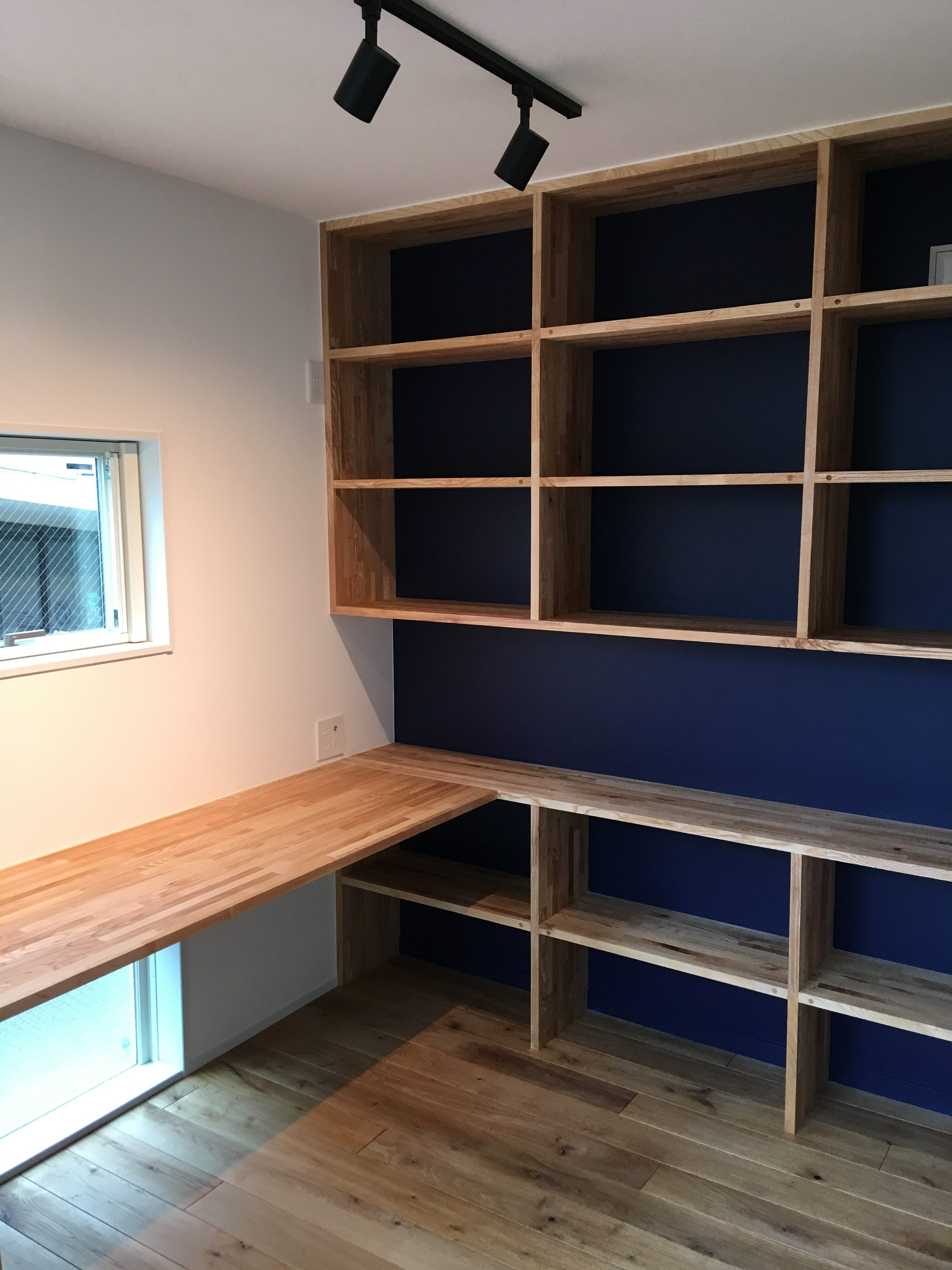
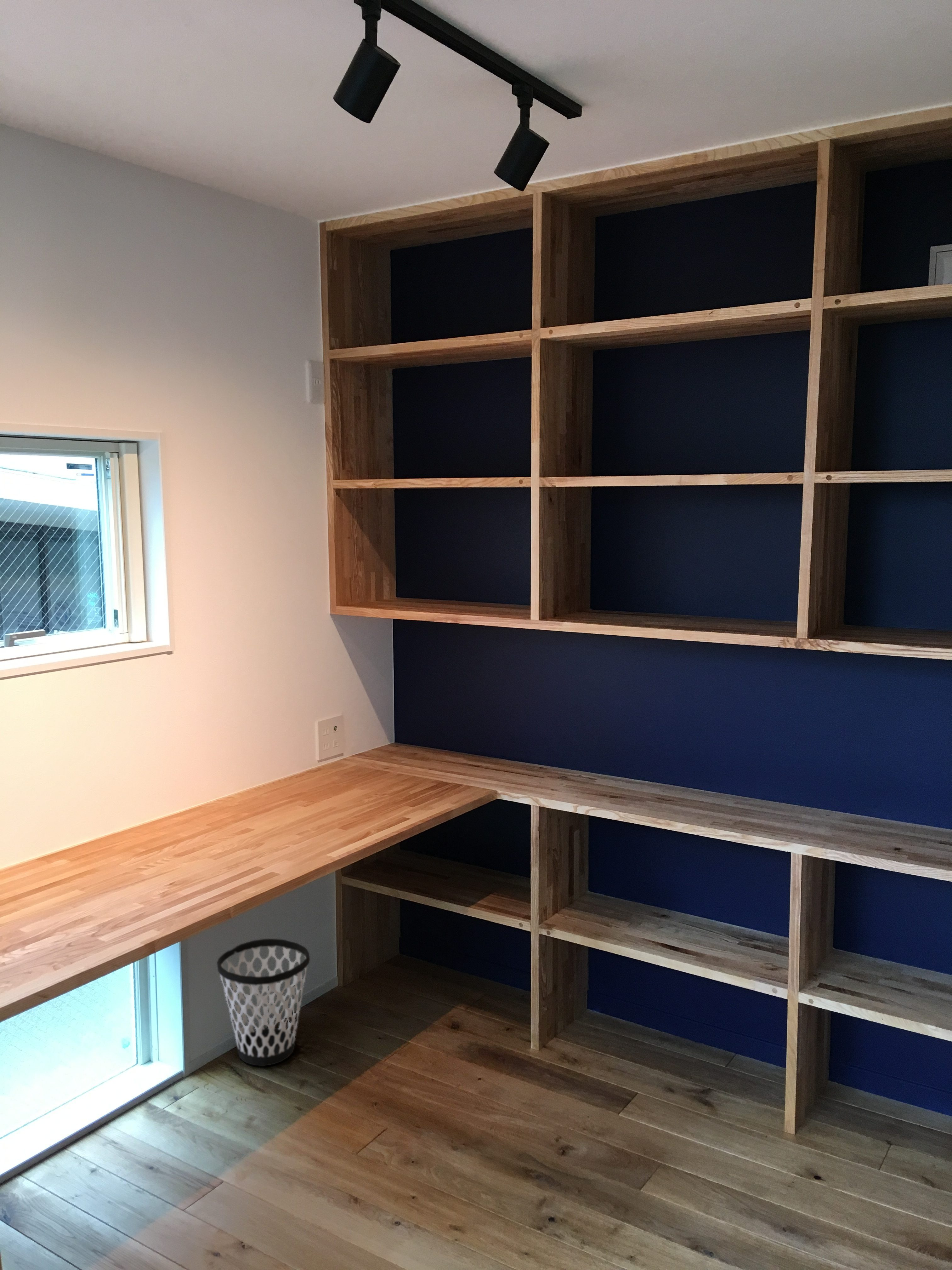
+ wastebasket [217,938,310,1066]
